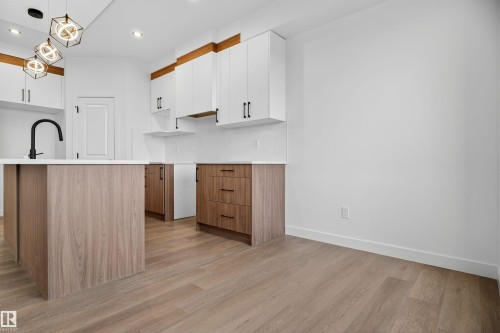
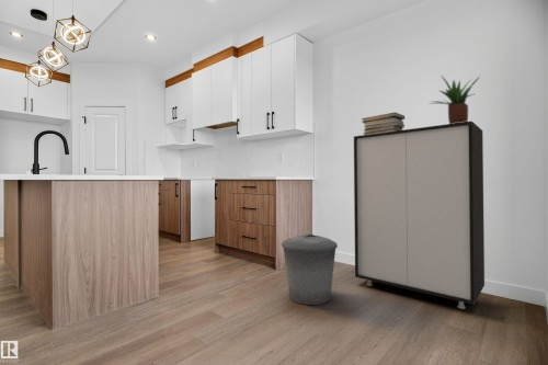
+ potted plant [429,73,482,124]
+ book stack [361,111,406,135]
+ trash can [281,232,339,306]
+ cabinet [353,121,486,310]
